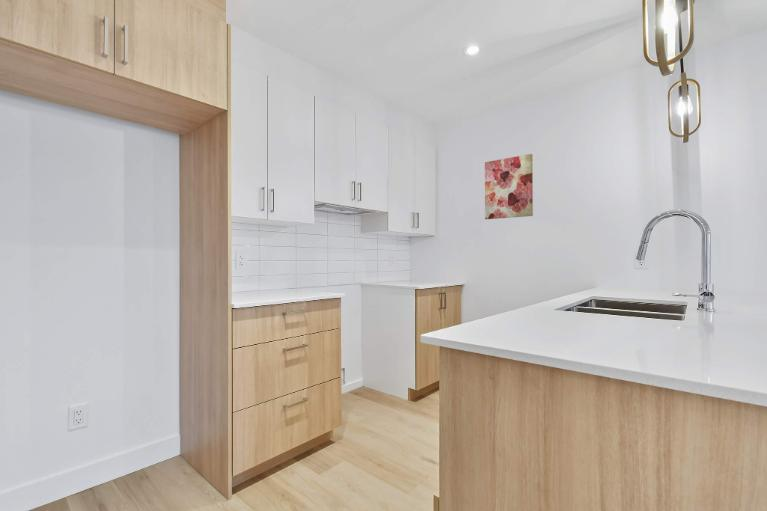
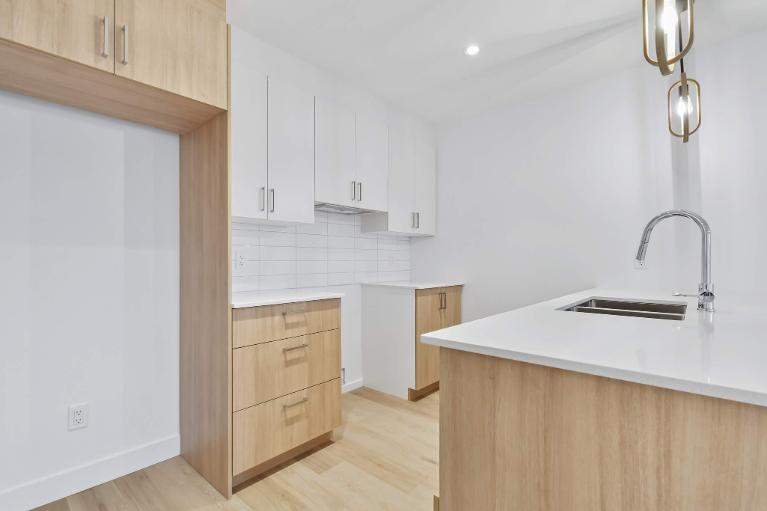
- wall art [484,153,534,220]
